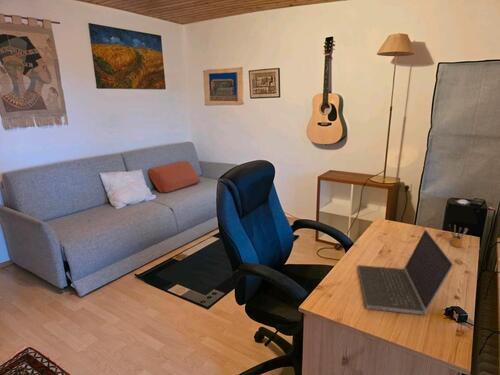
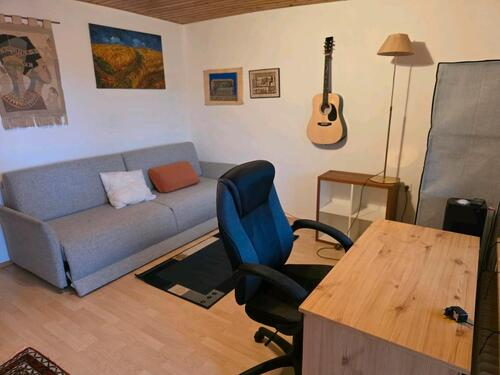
- pencil box [448,224,469,248]
- laptop computer [356,228,455,316]
